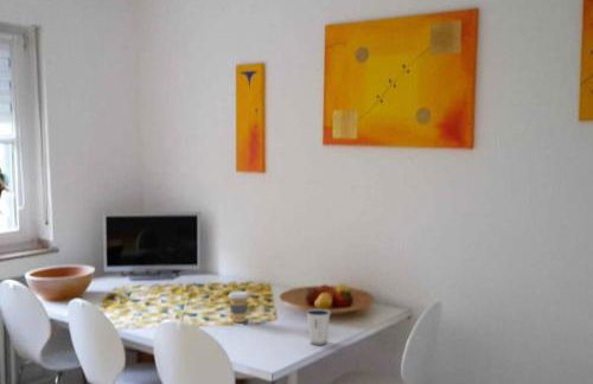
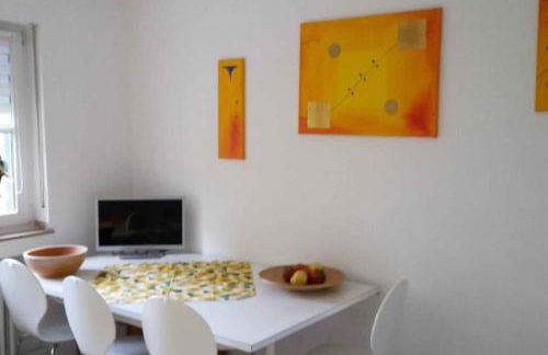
- dixie cup [305,308,332,346]
- coffee cup [228,290,250,324]
